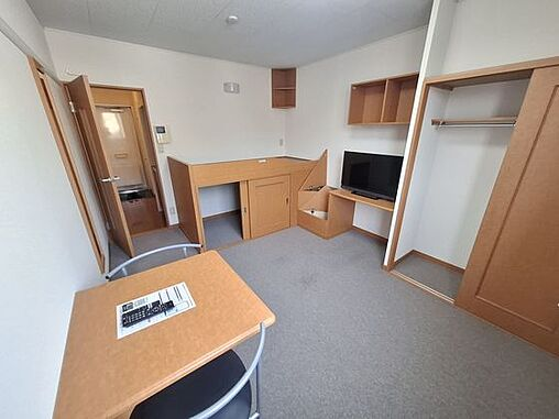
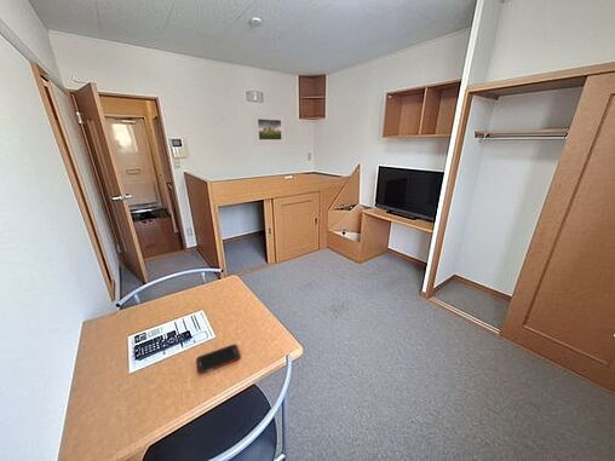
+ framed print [252,113,287,145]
+ cell phone [195,344,241,375]
